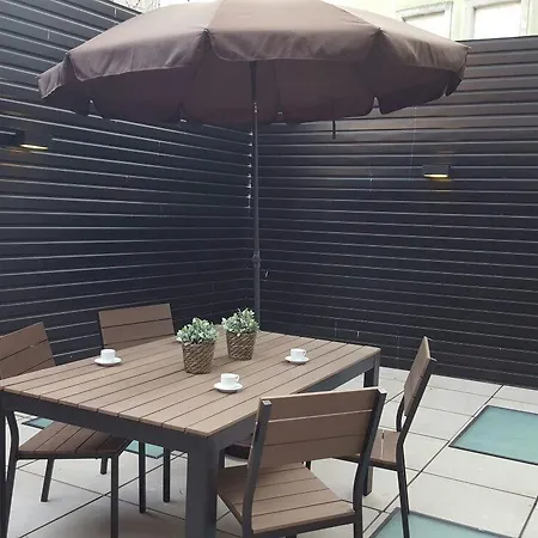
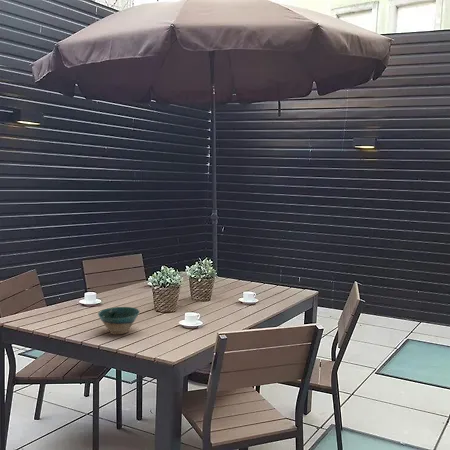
+ bowl [97,306,141,335]
